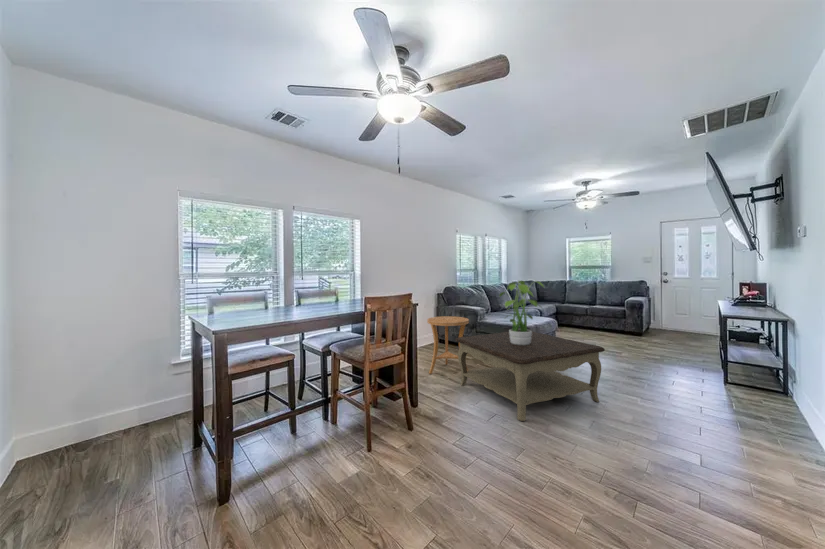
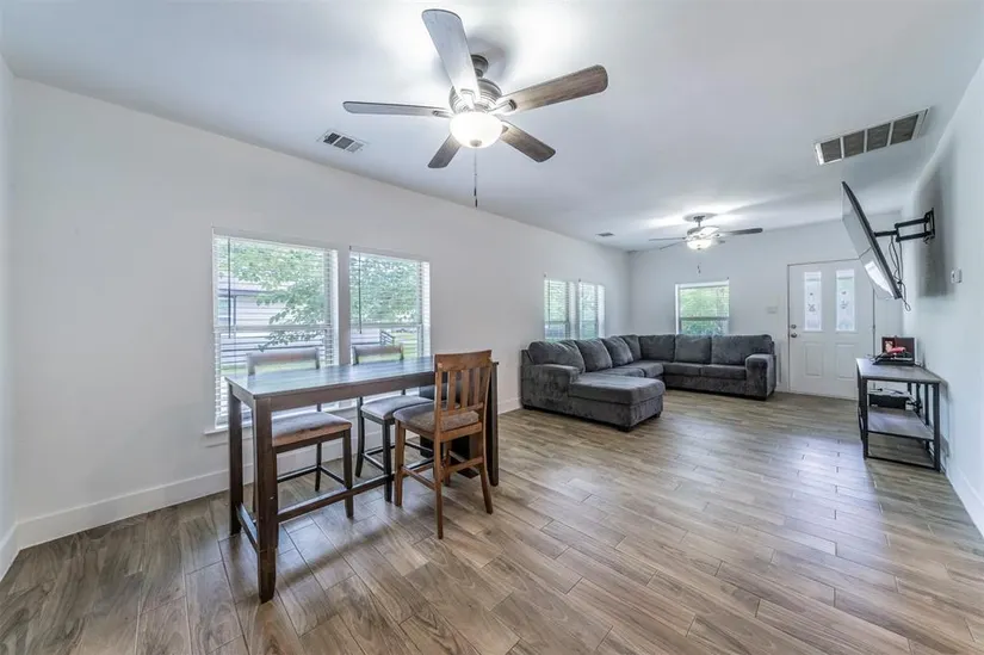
- potted plant [498,279,545,345]
- side table [426,315,470,375]
- coffee table [454,331,606,422]
